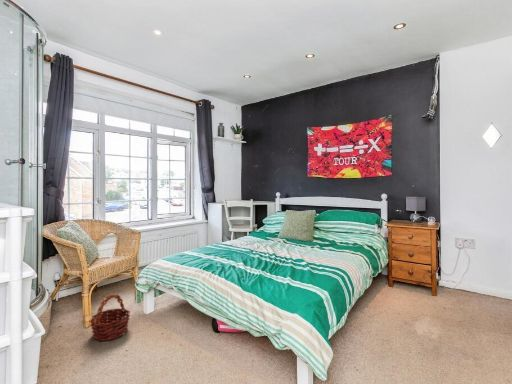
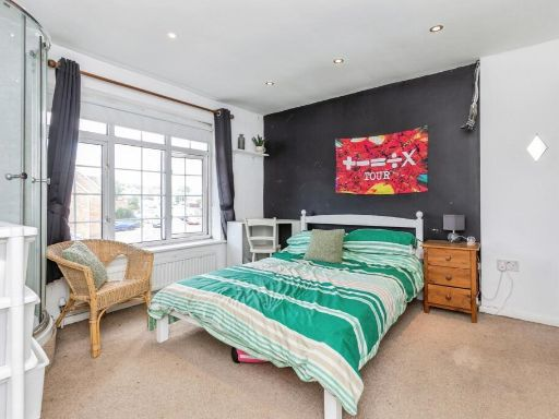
- basket [89,294,131,342]
